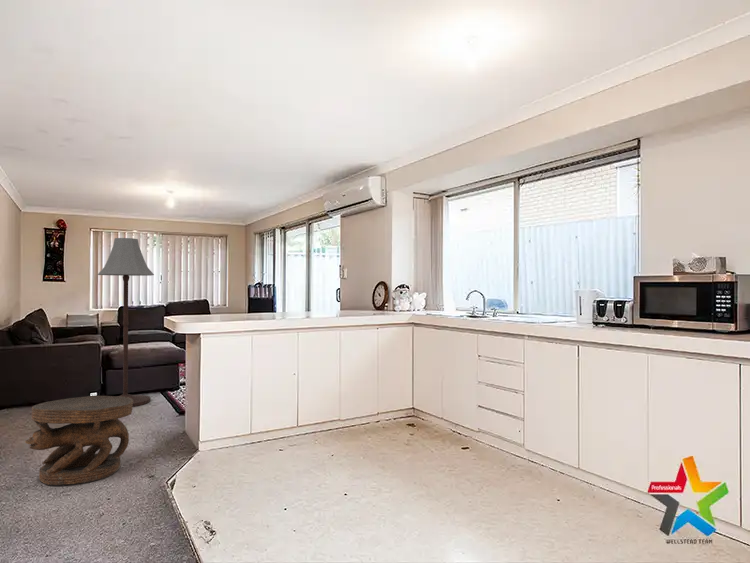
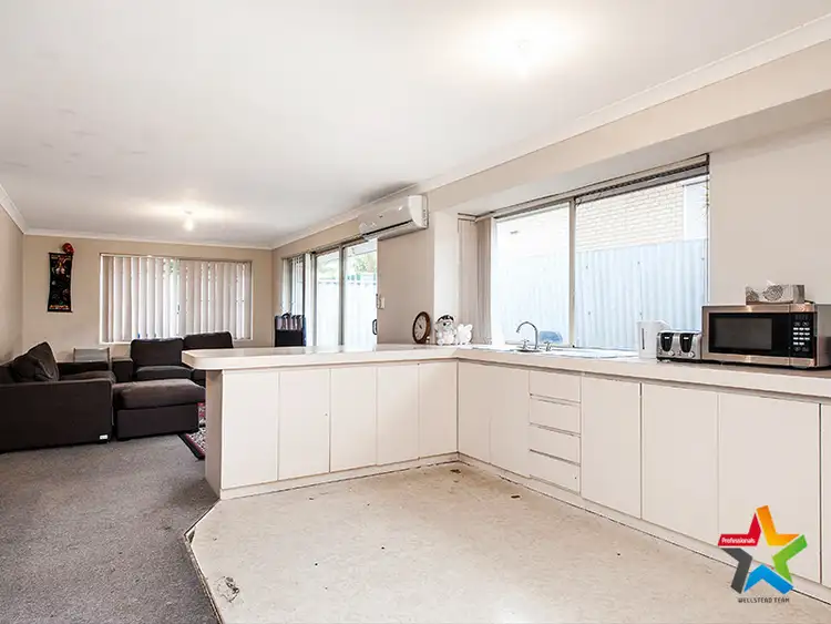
- side table [24,395,133,486]
- floor lamp [96,237,155,408]
